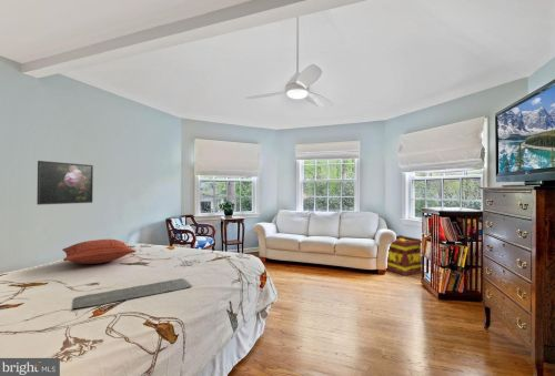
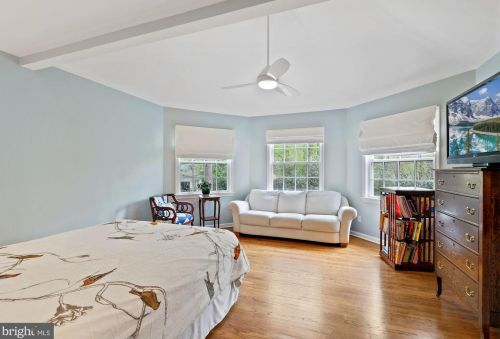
- bath mat [72,277,193,309]
- wooden crate [385,234,423,277]
- pillow [61,238,138,265]
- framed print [36,160,94,206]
